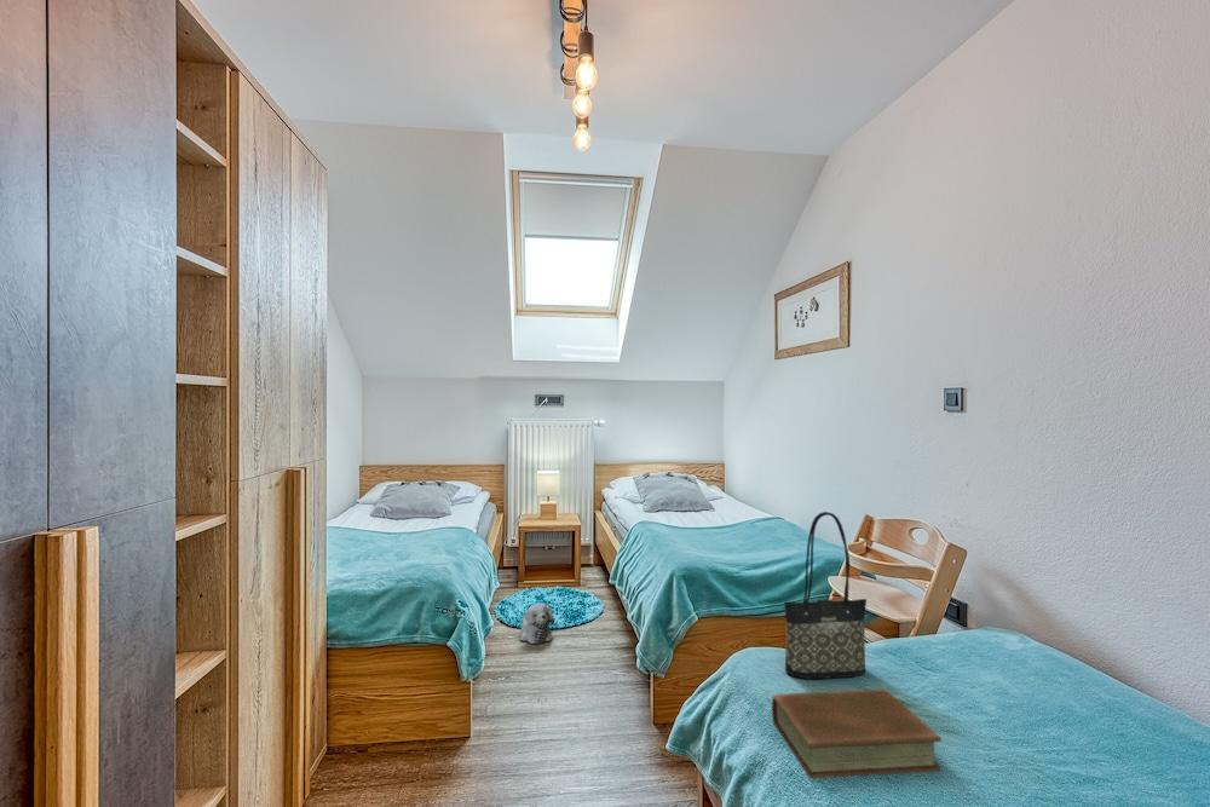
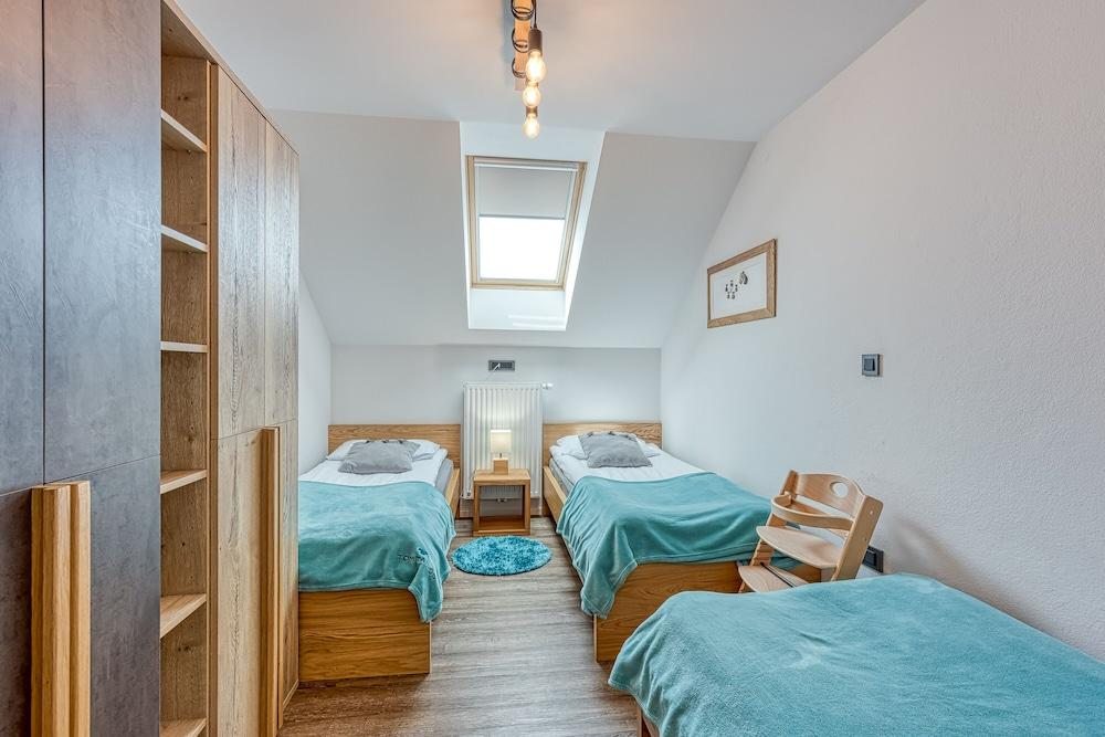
- plush toy [519,601,555,645]
- book [771,688,943,779]
- tote bag [783,511,868,680]
